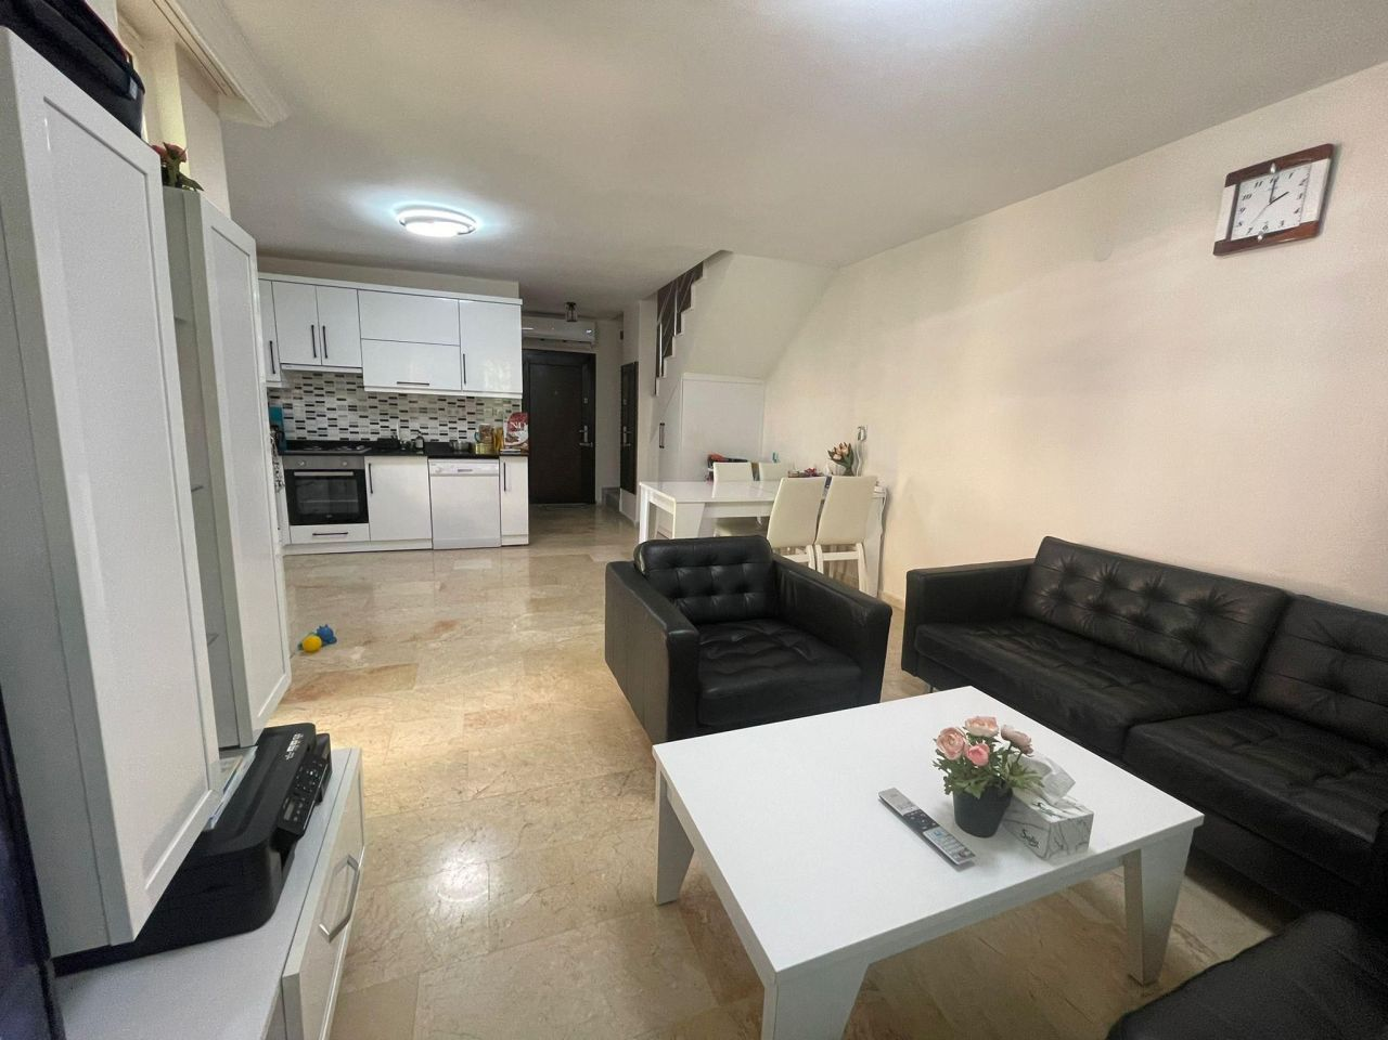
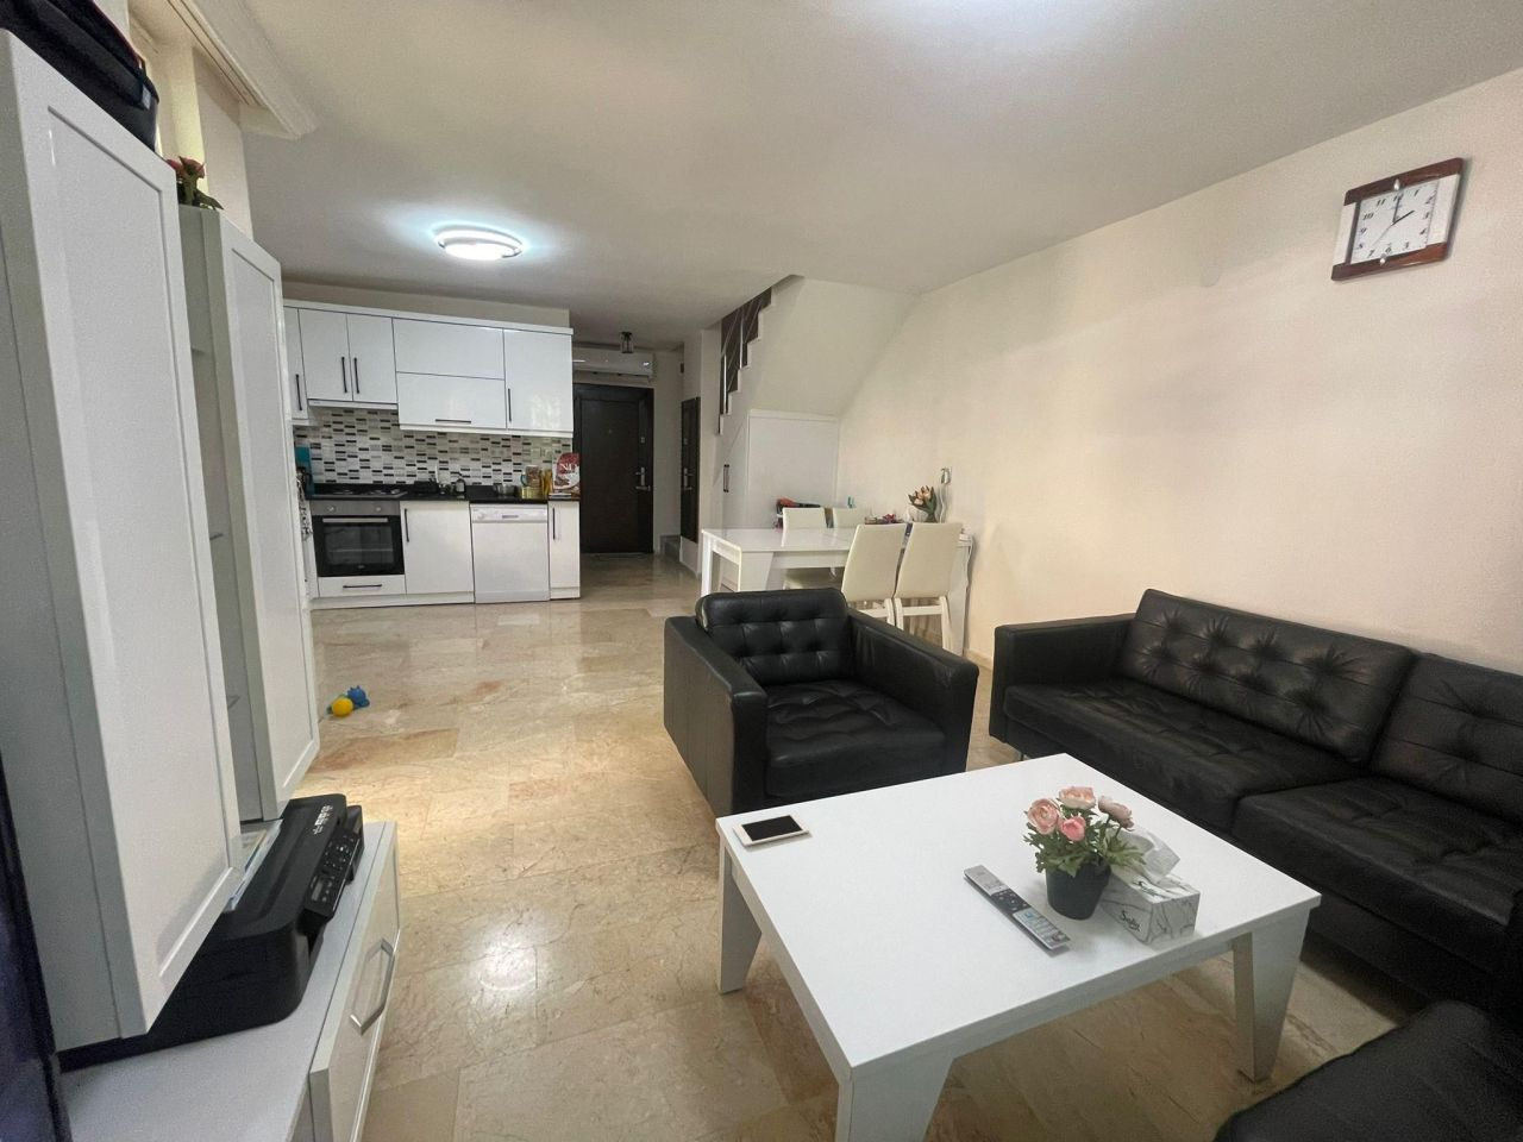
+ cell phone [730,812,811,847]
